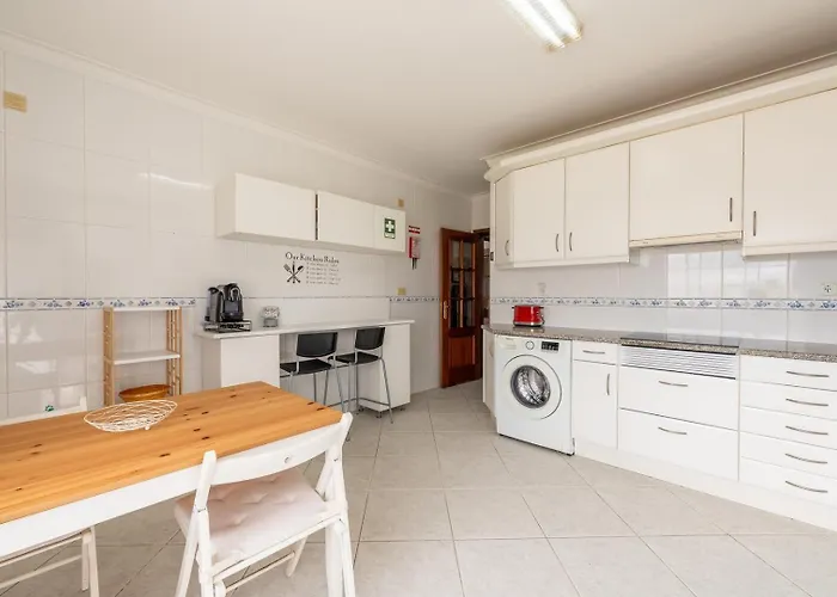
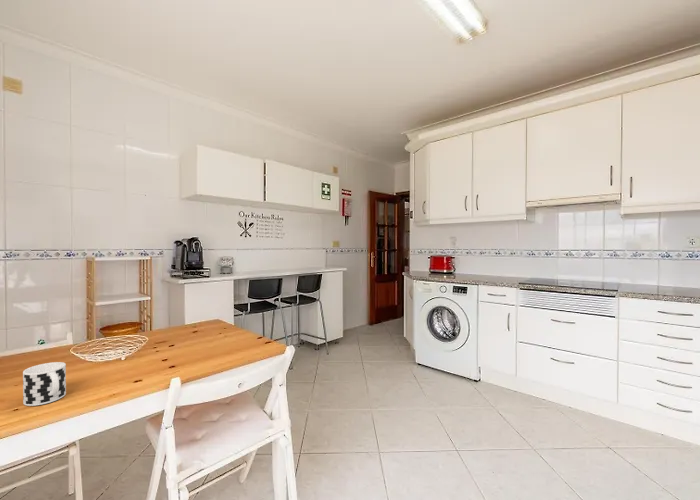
+ cup [22,361,67,407]
